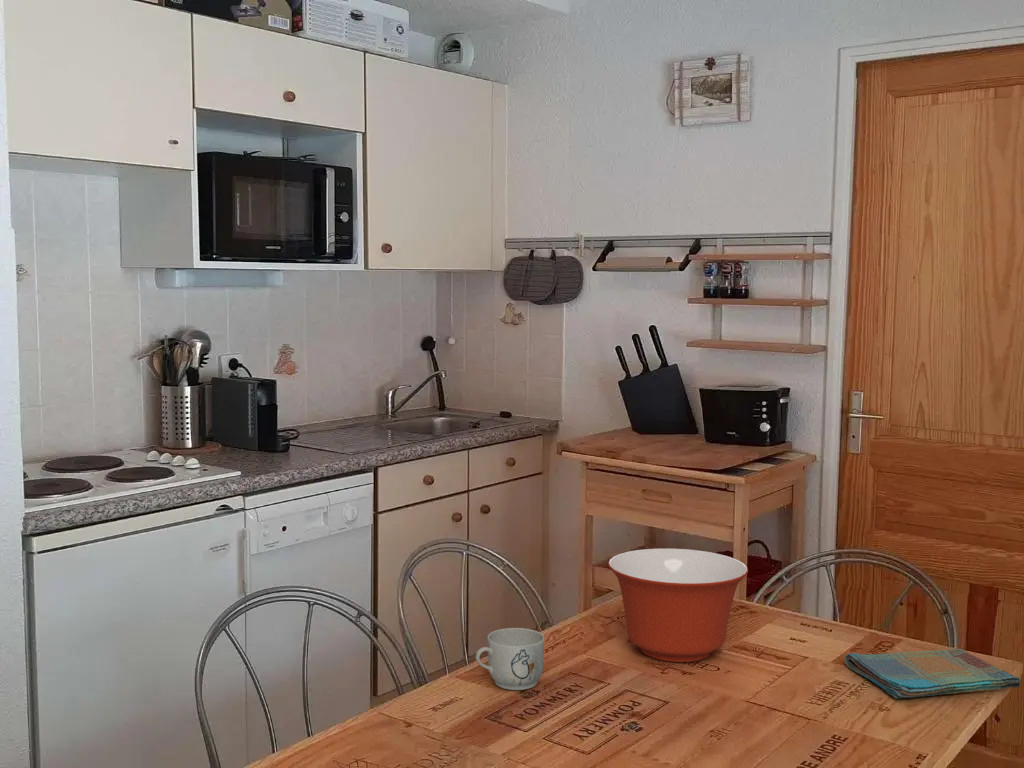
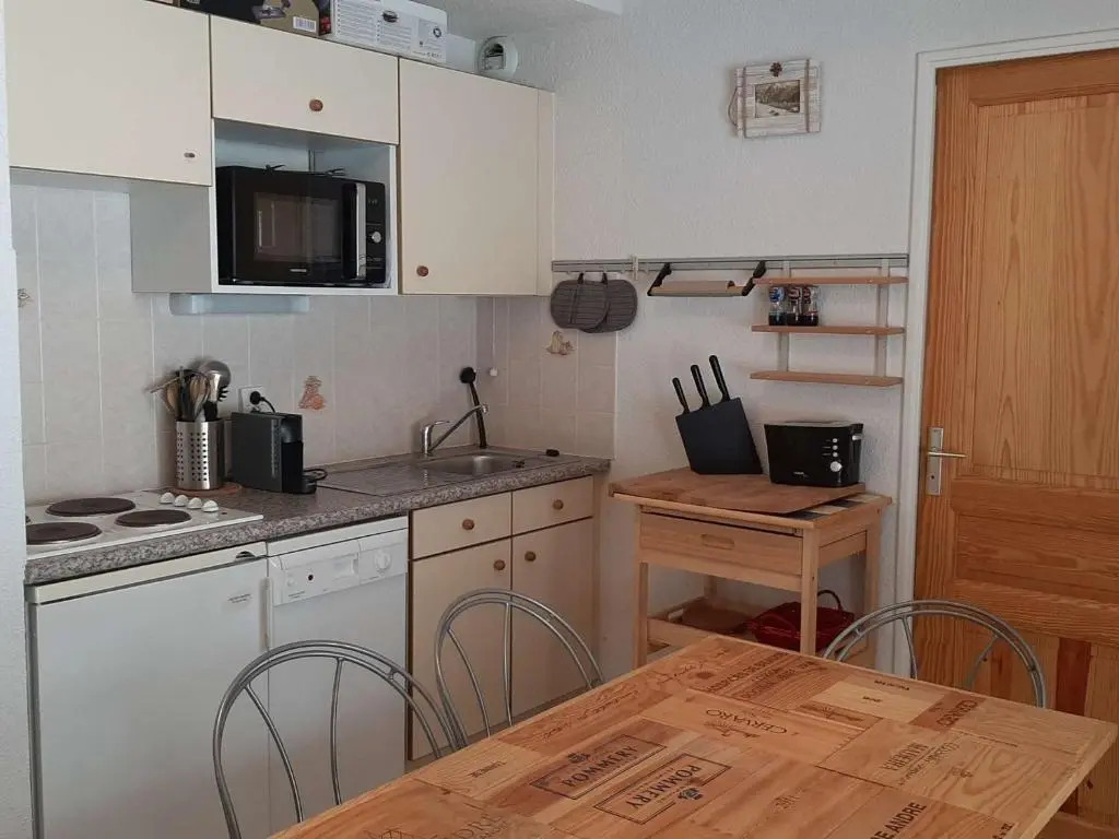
- dish towel [844,648,1022,699]
- mixing bowl [607,548,749,663]
- mug [475,627,545,691]
